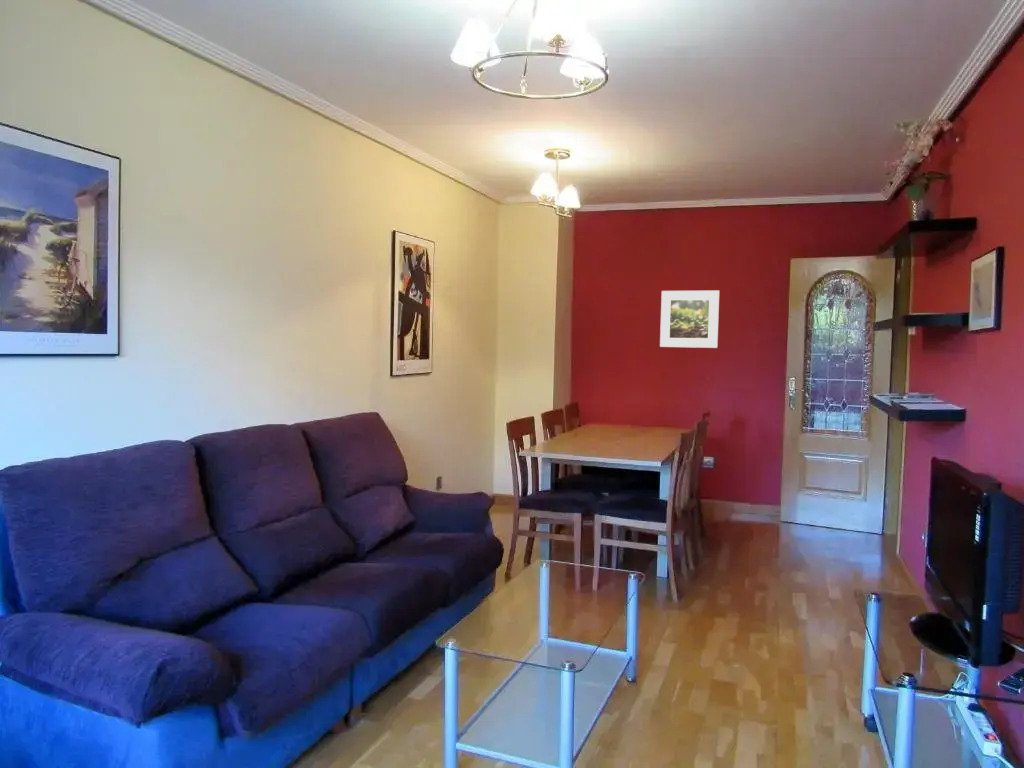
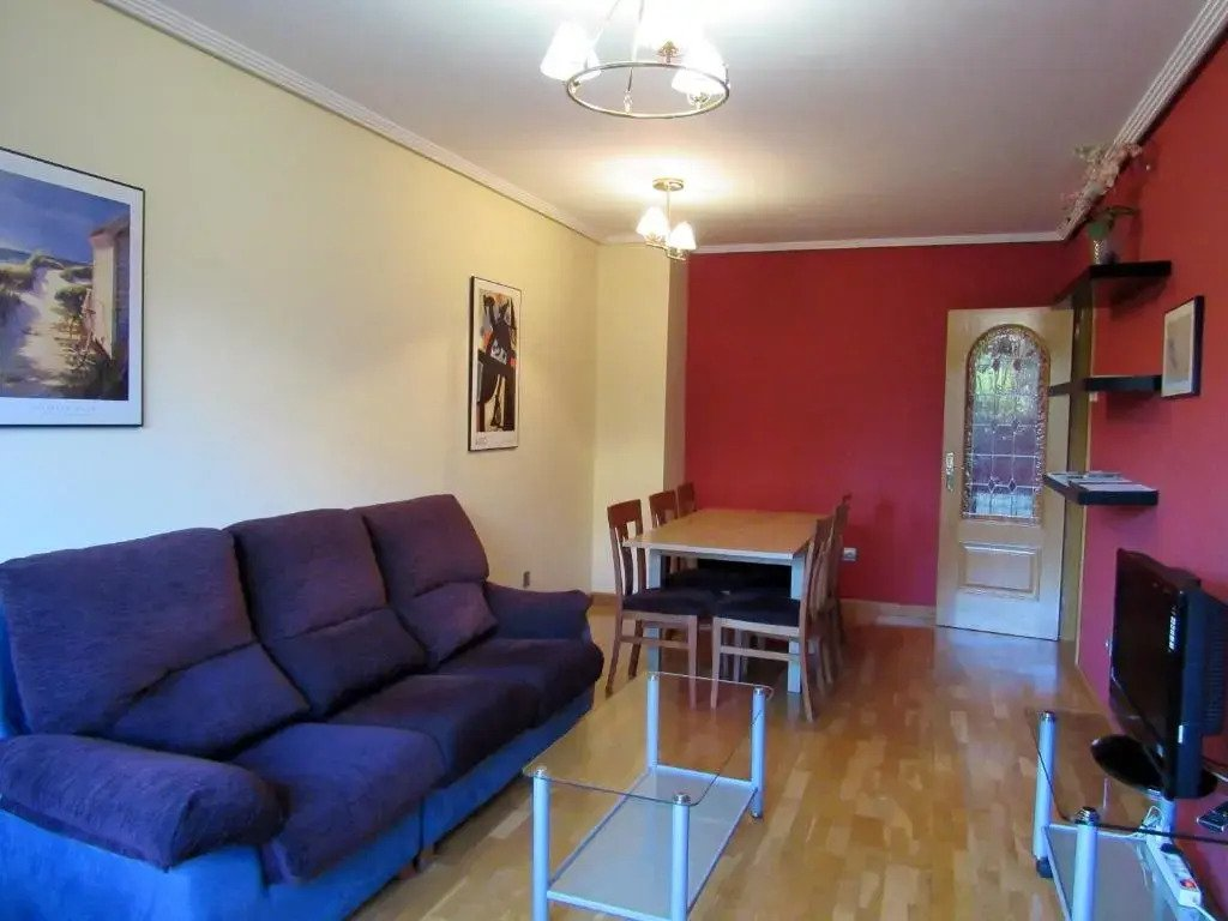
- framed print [659,290,720,349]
